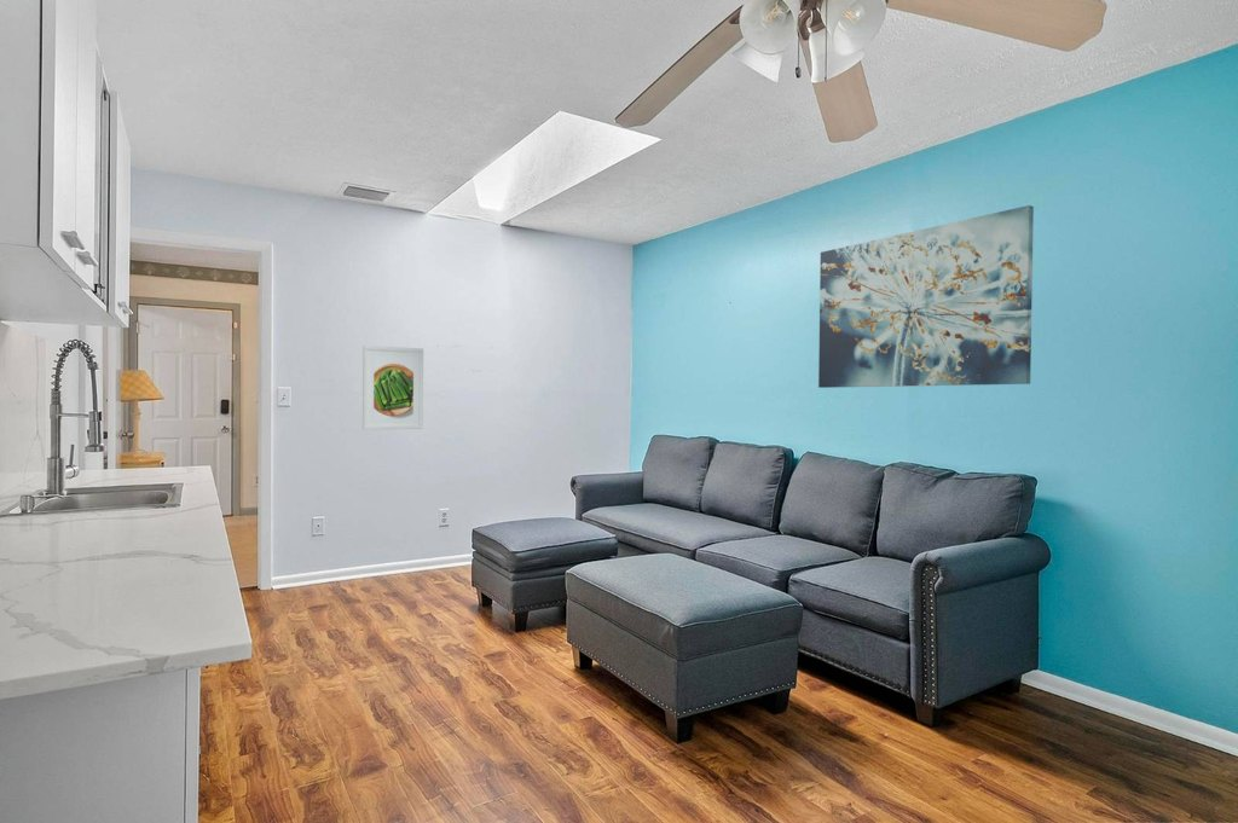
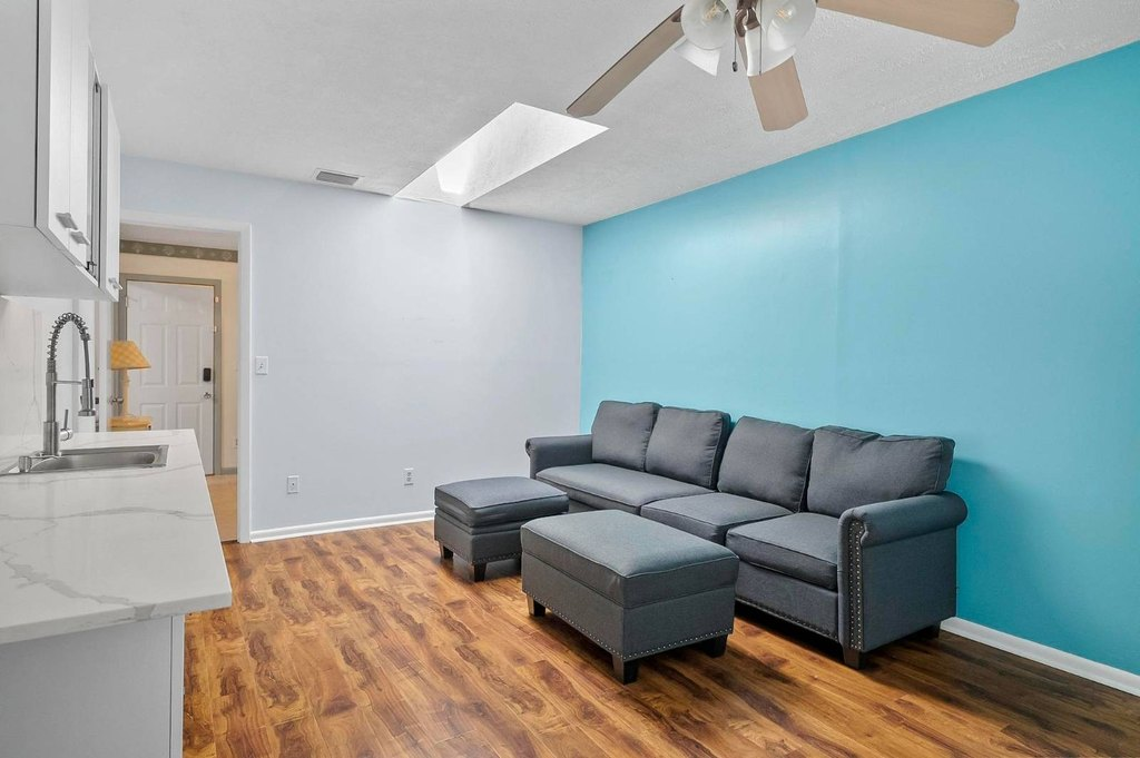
- wall art [817,204,1035,389]
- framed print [361,344,424,430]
